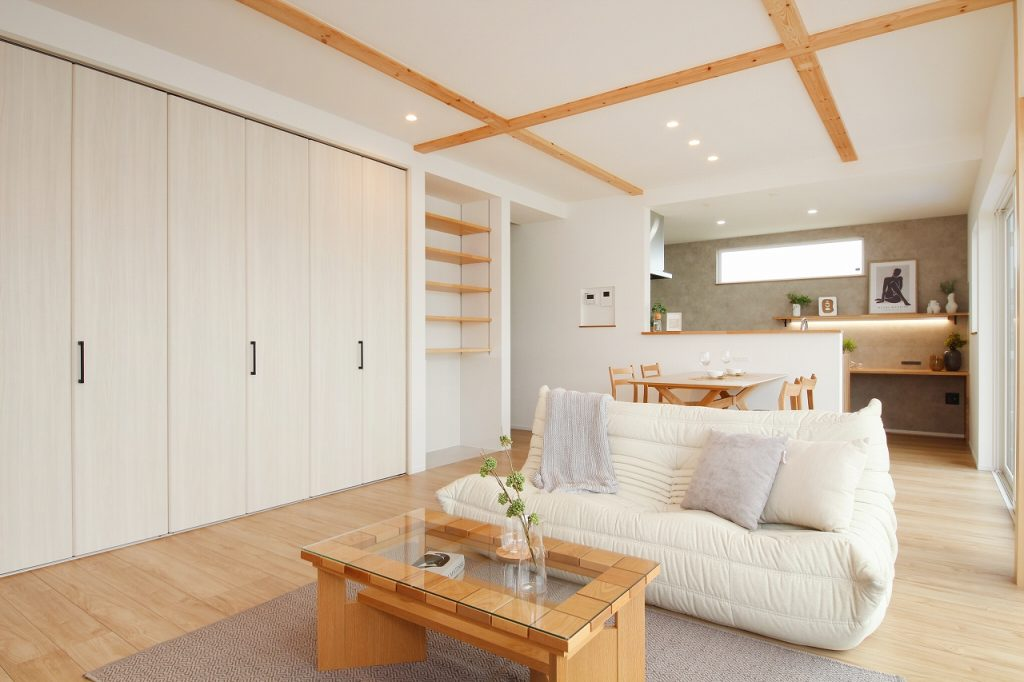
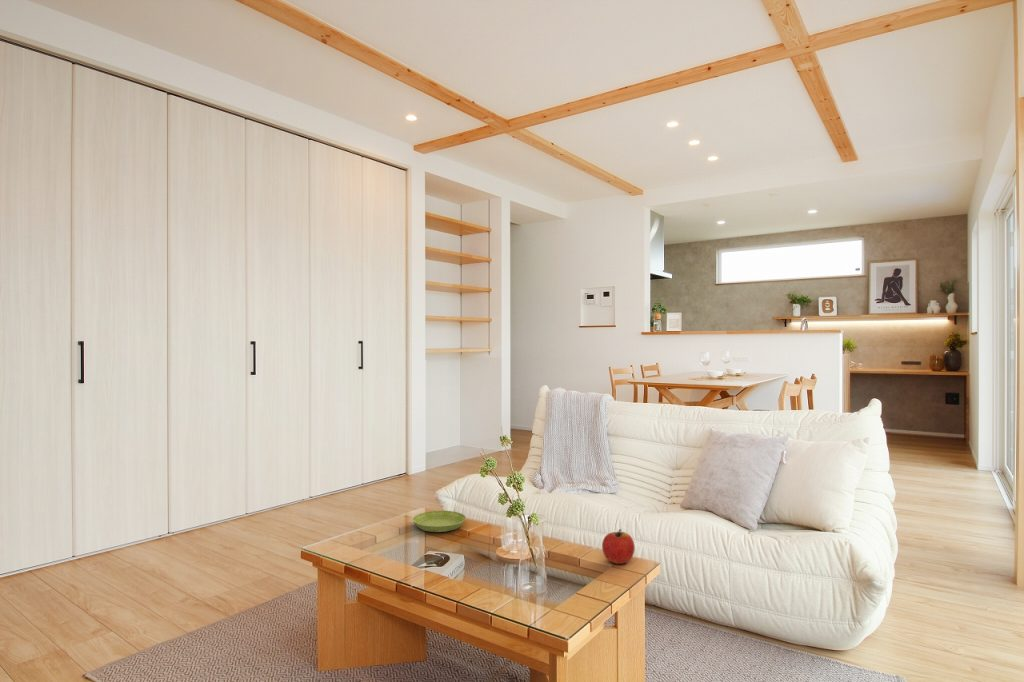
+ saucer [412,510,467,533]
+ apple [601,528,636,565]
